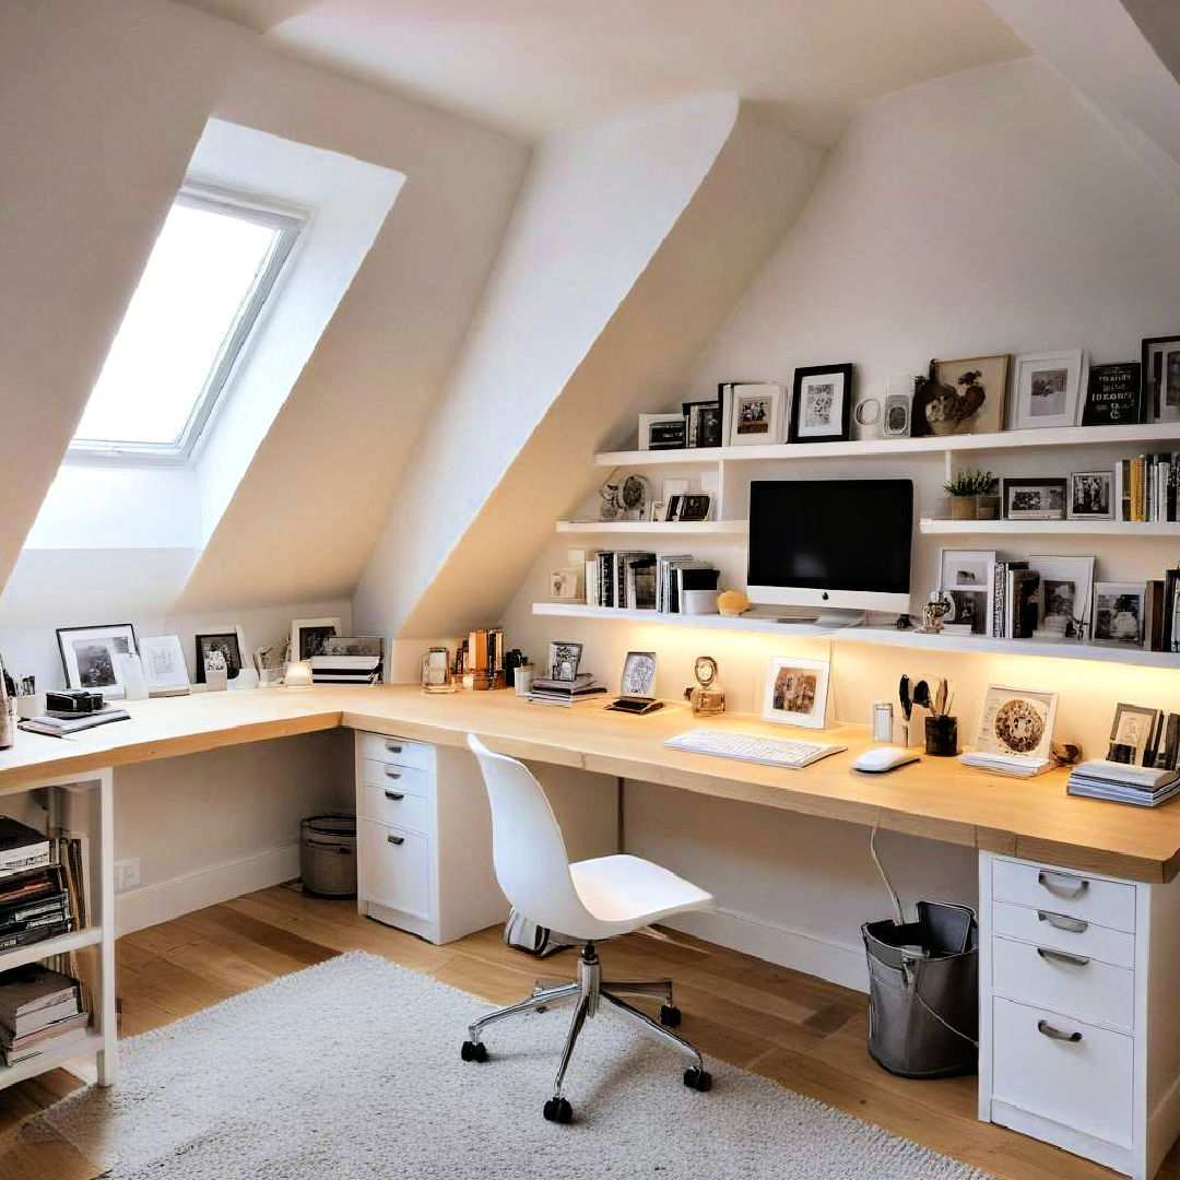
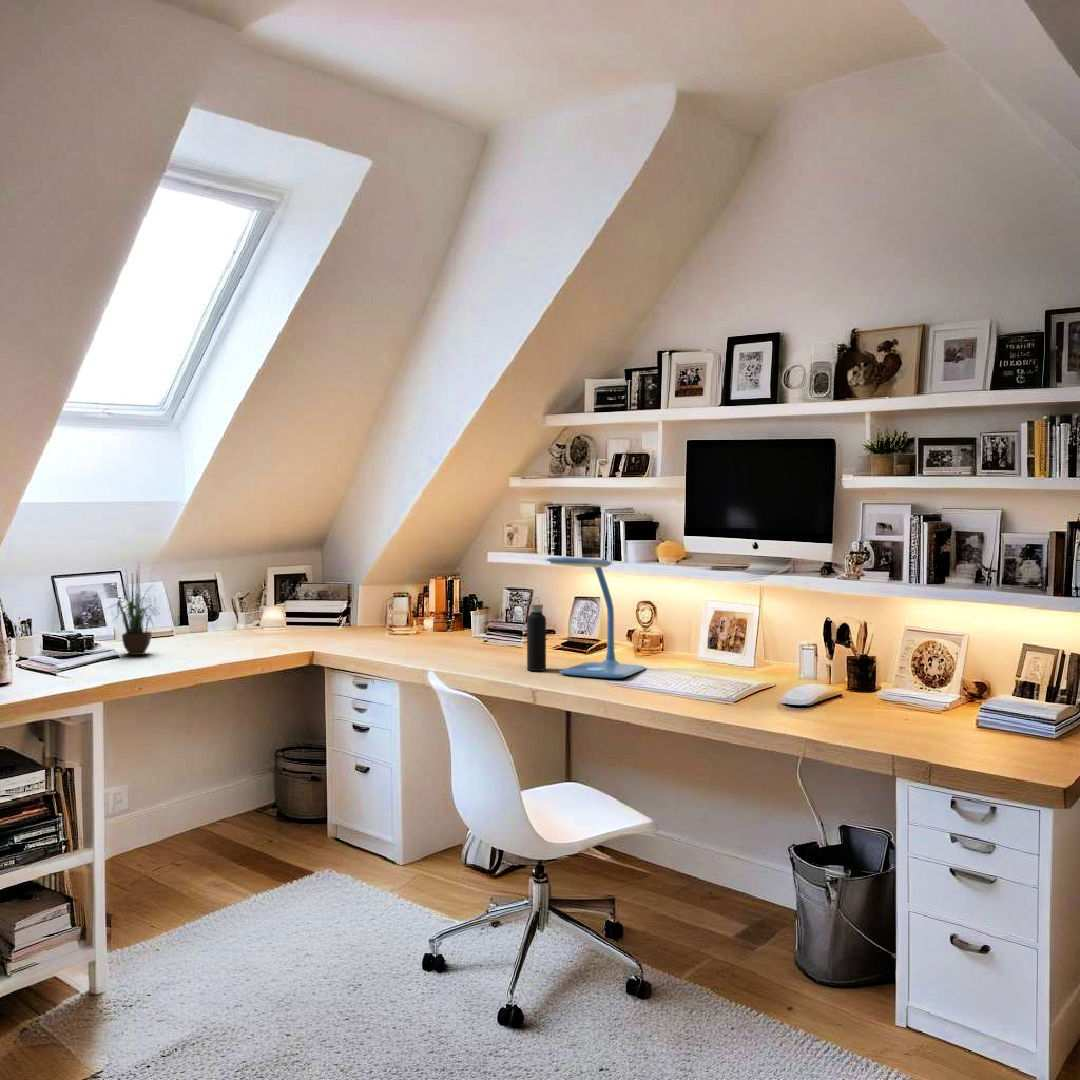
+ water bottle [526,596,547,672]
+ desk lamp [543,556,647,679]
+ potted plant [106,563,160,656]
